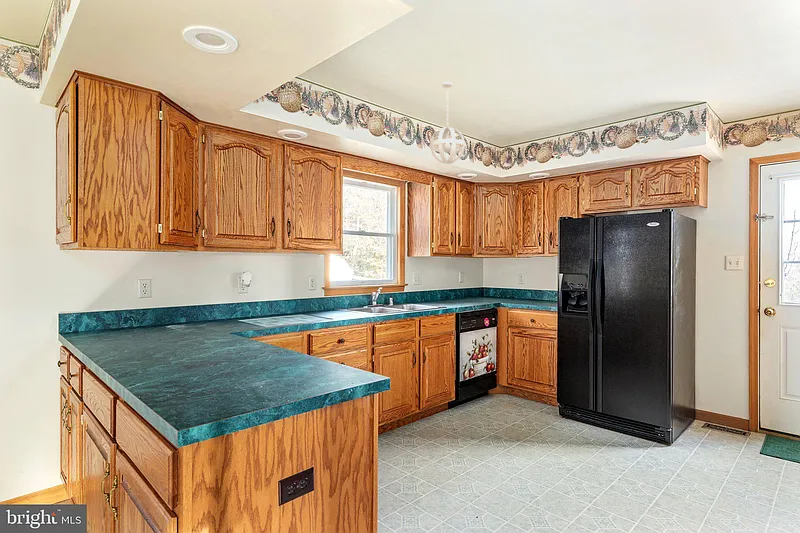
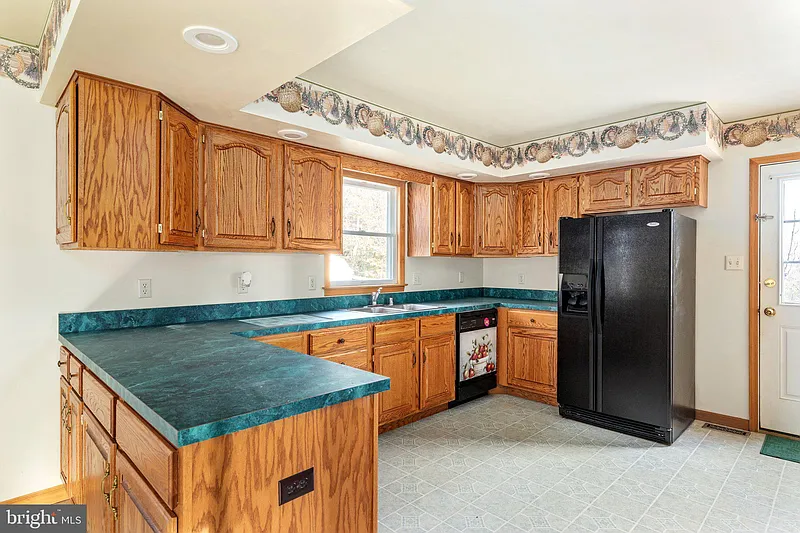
- pendant light [429,81,467,165]
